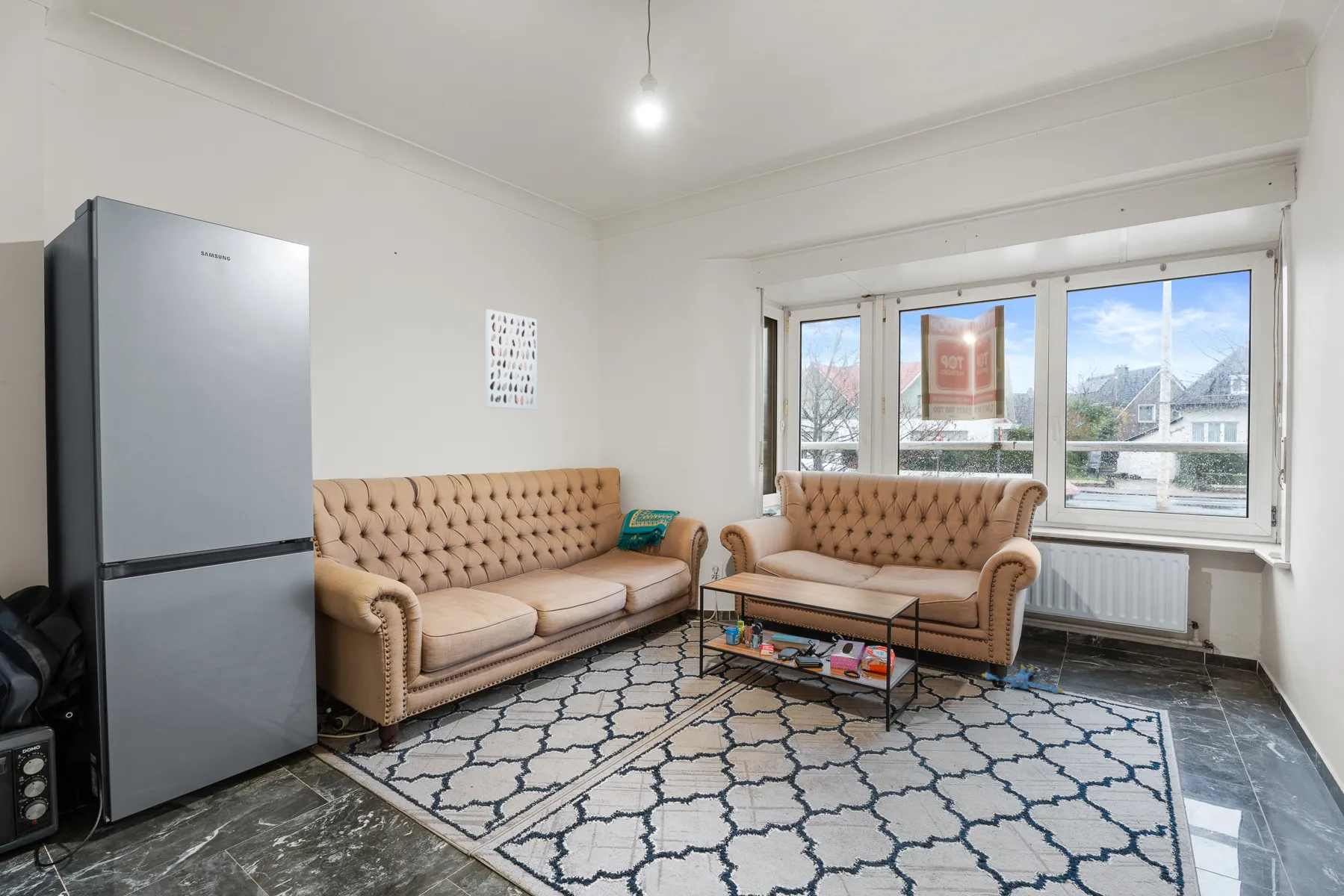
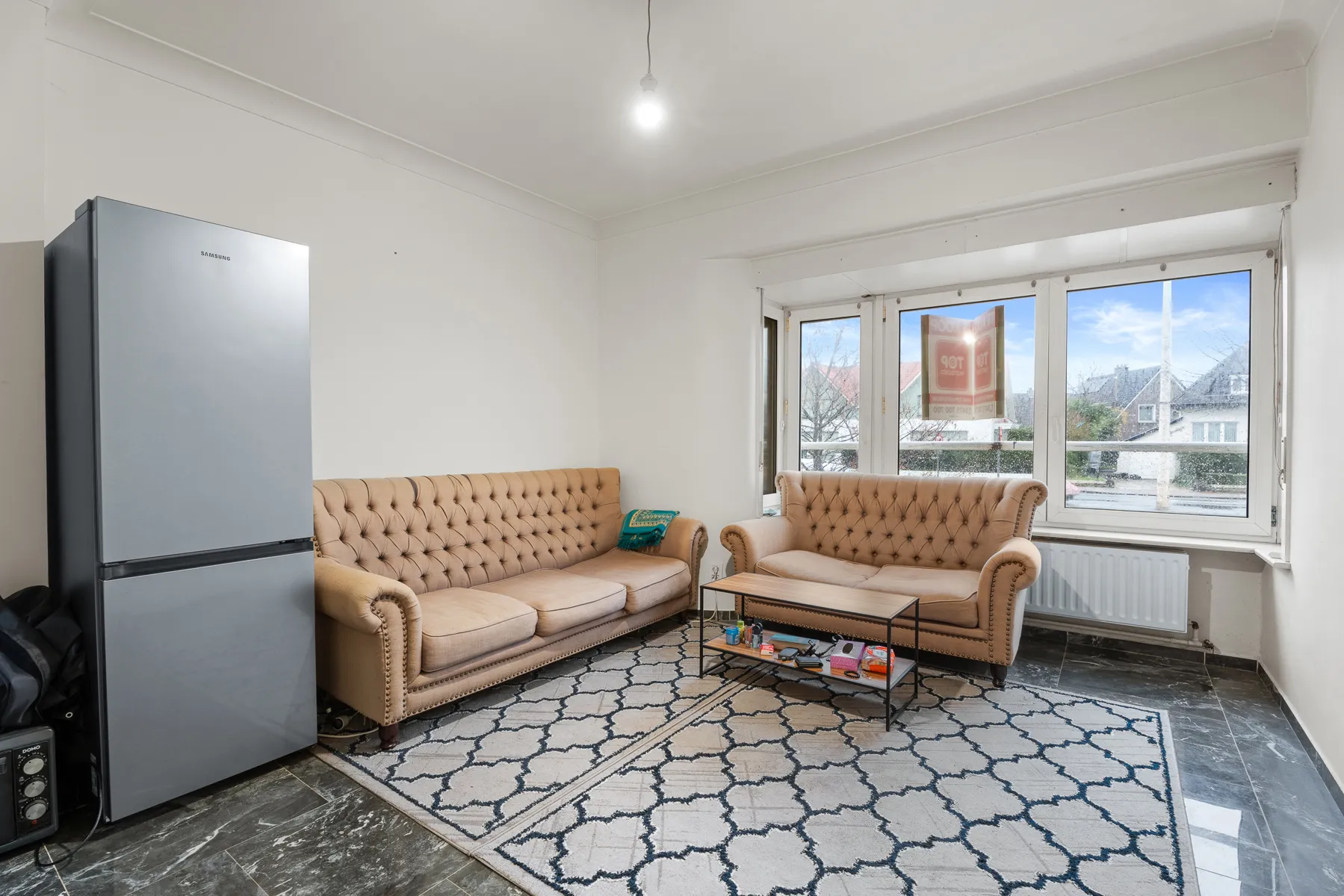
- wall art [485,308,538,411]
- plush toy [981,664,1064,694]
